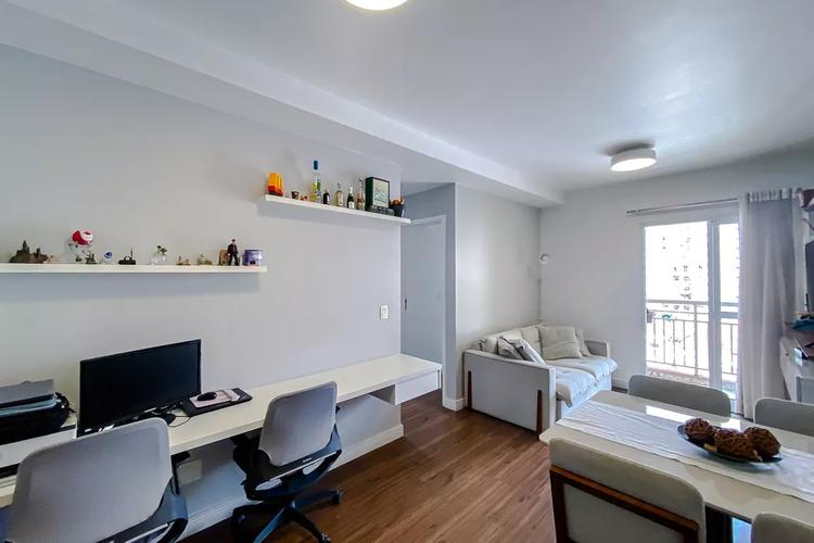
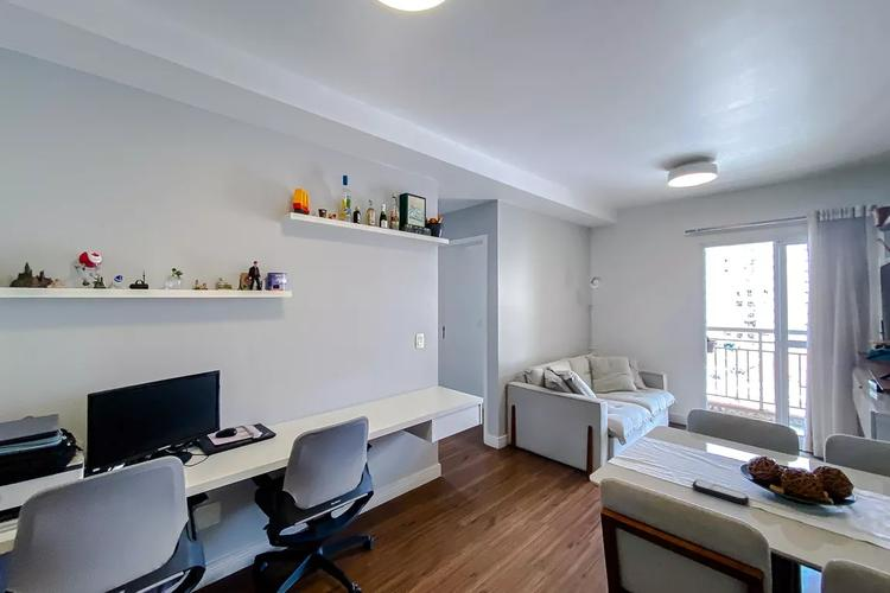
+ remote control [692,479,750,505]
